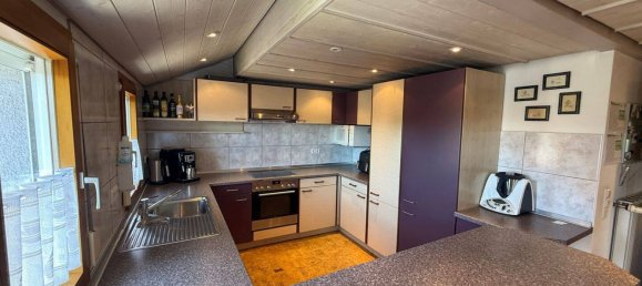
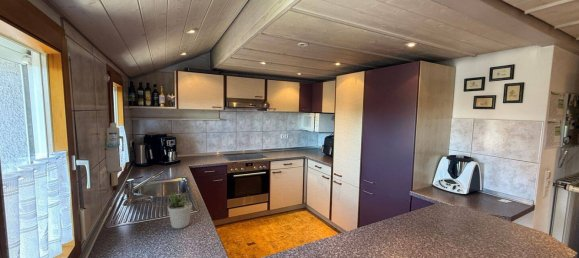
+ potted plant [165,191,193,229]
